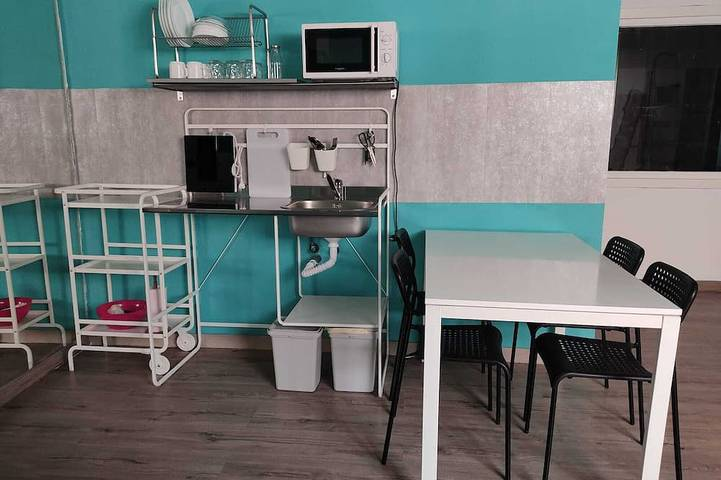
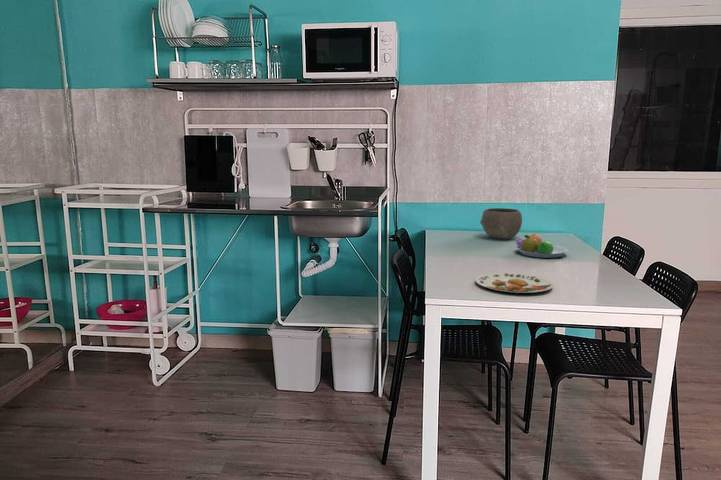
+ plate [475,272,554,294]
+ bowl [479,207,523,240]
+ fruit bowl [515,233,569,259]
